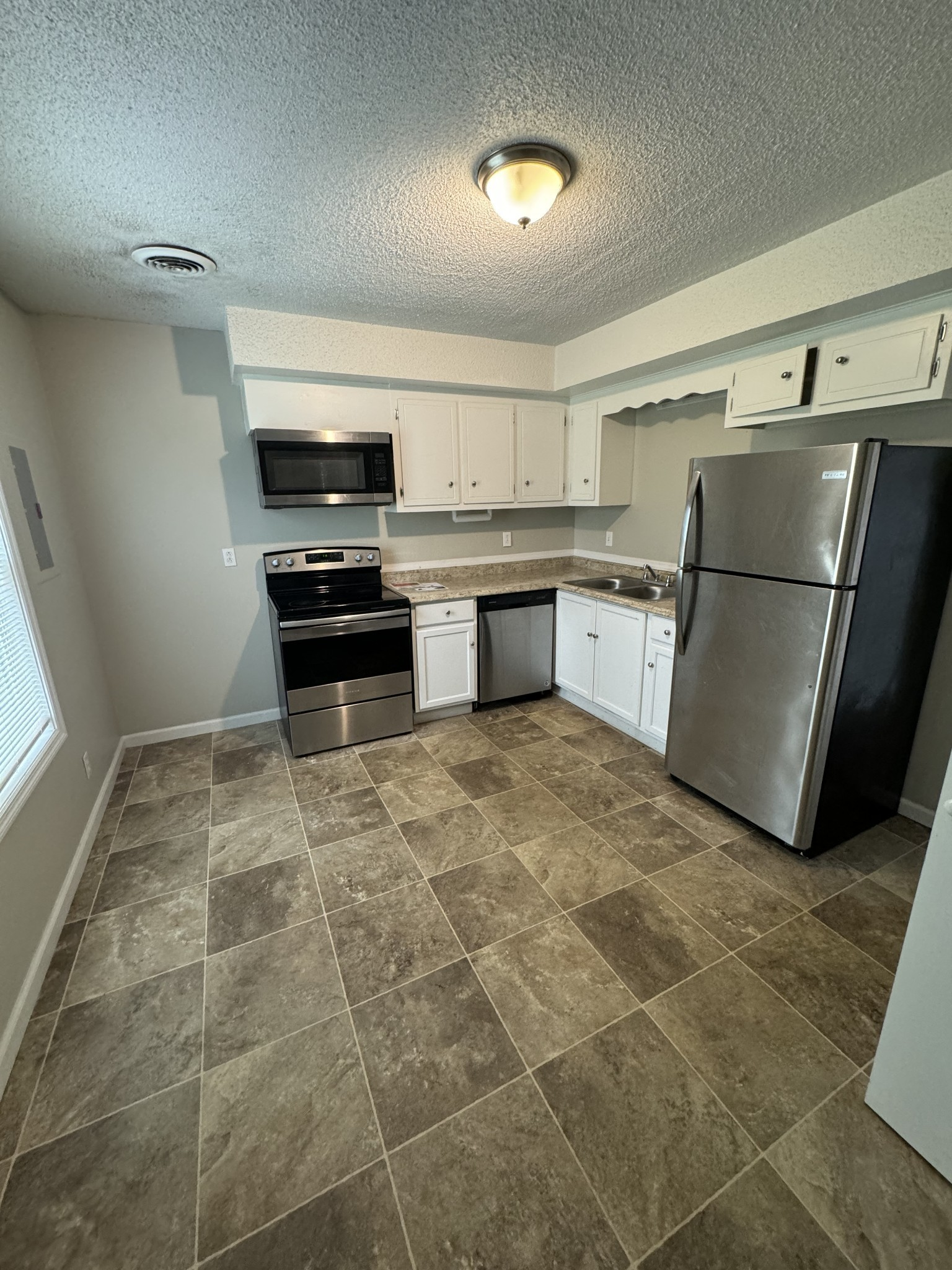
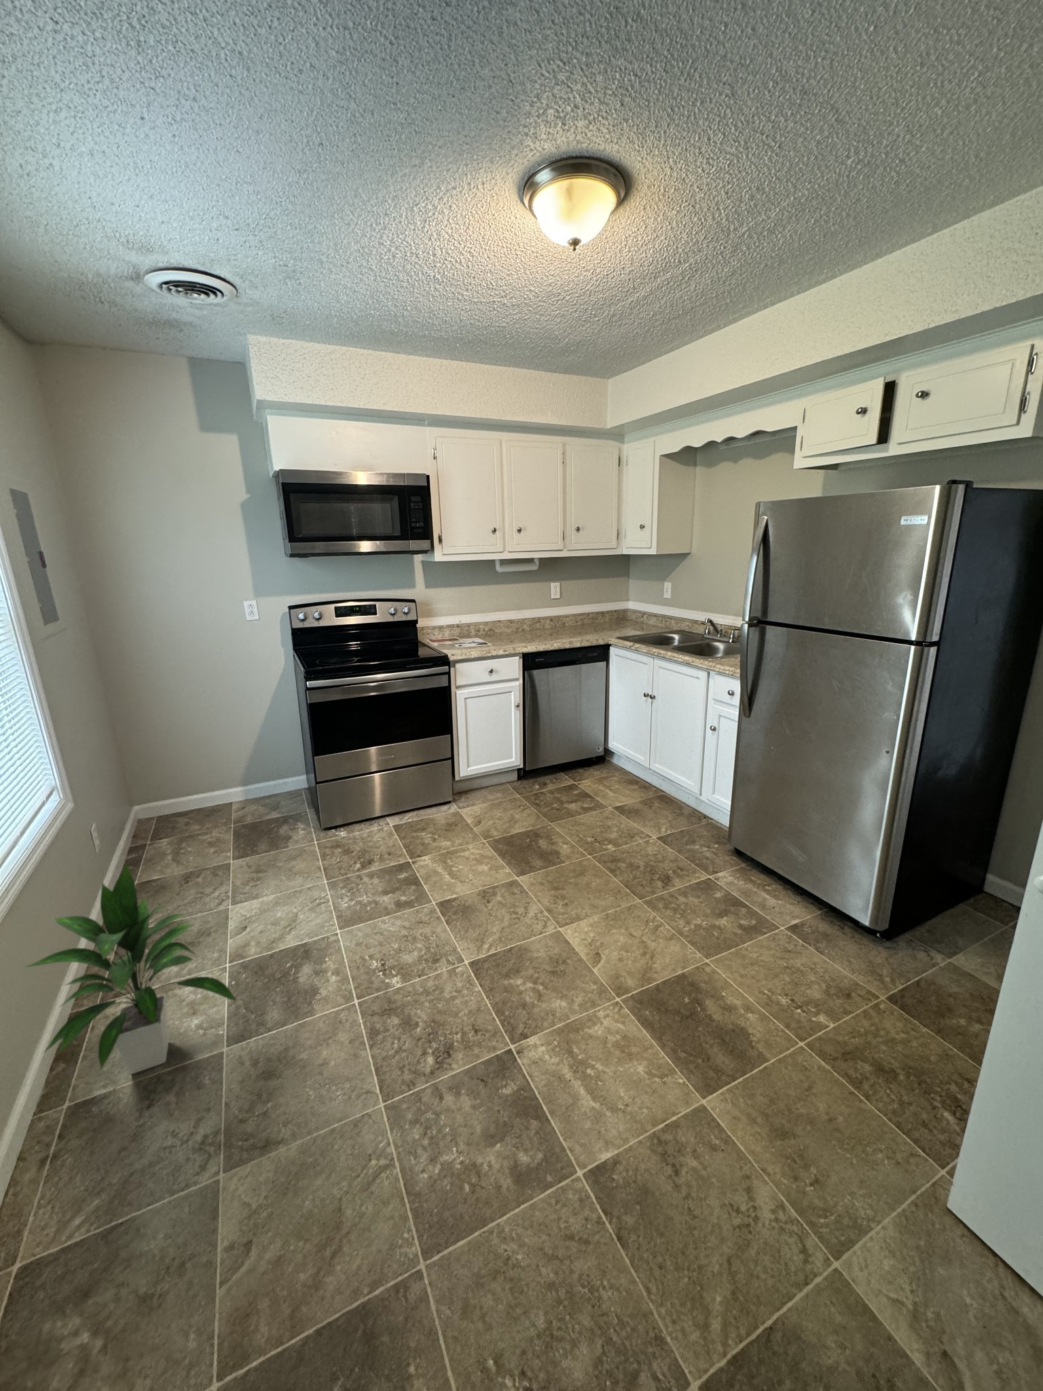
+ indoor plant [24,862,239,1074]
